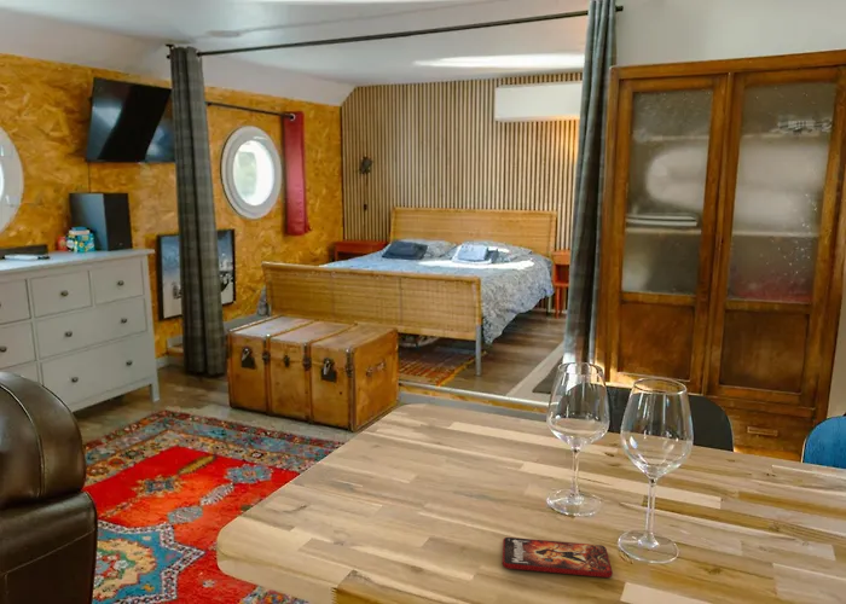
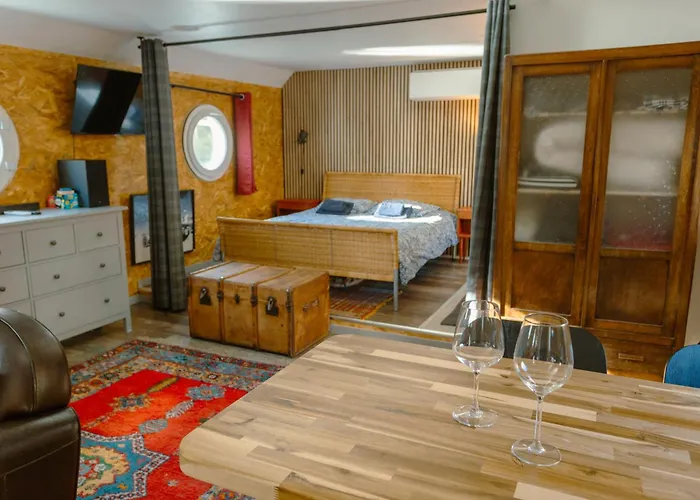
- smartphone [502,536,614,579]
